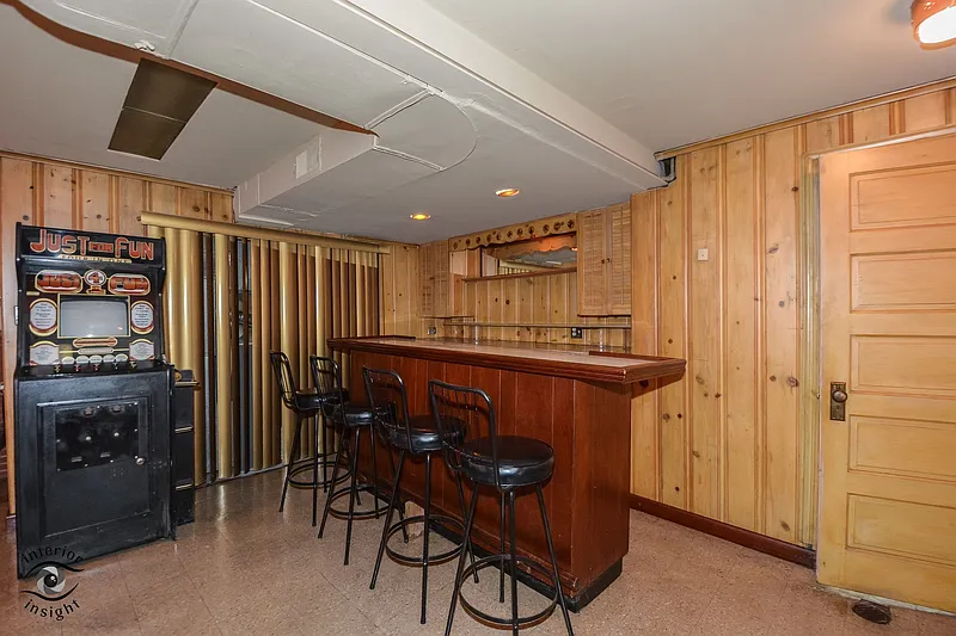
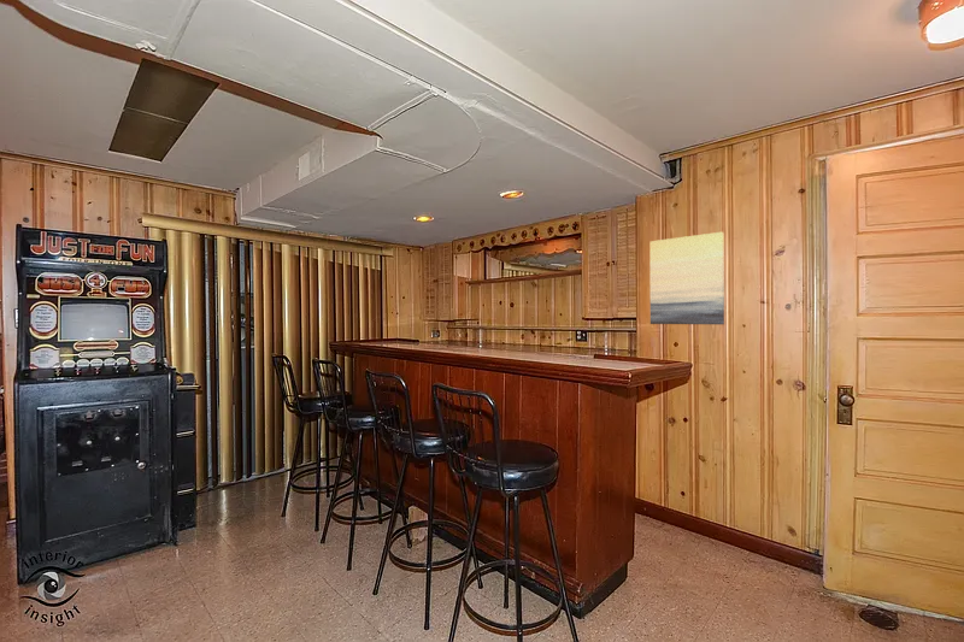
+ wall art [649,231,725,325]
